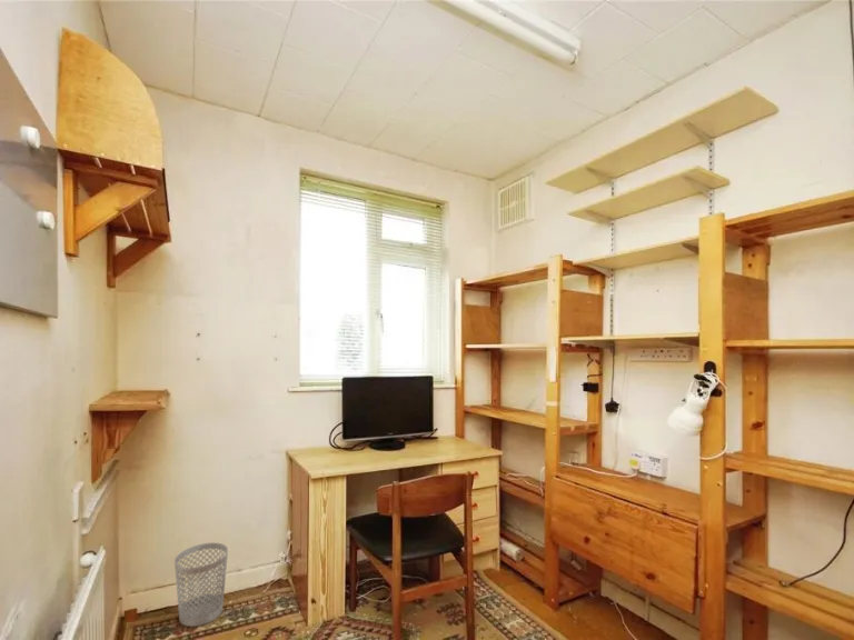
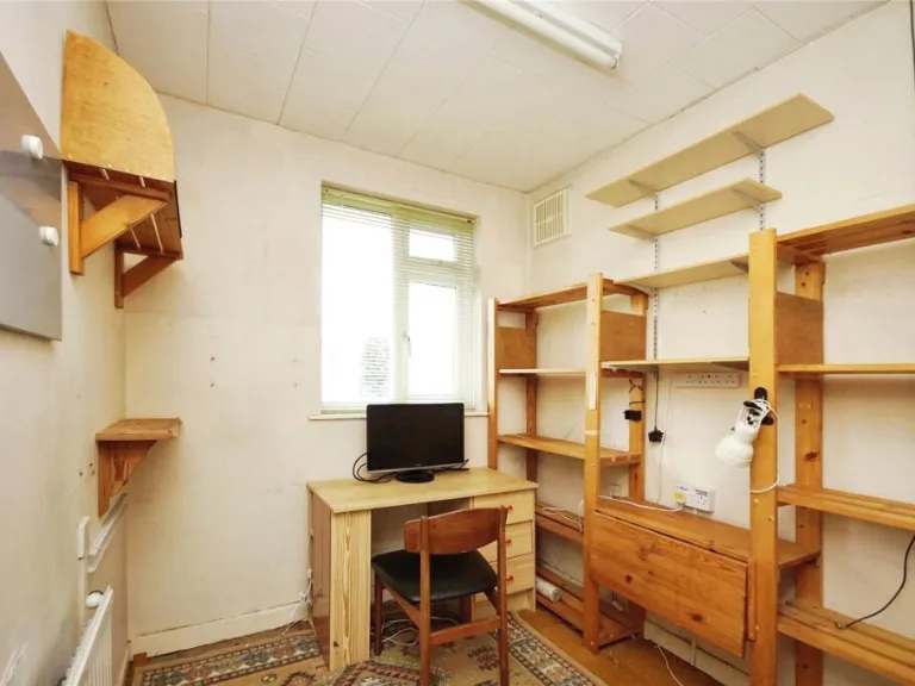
- wastebasket [173,541,229,628]
